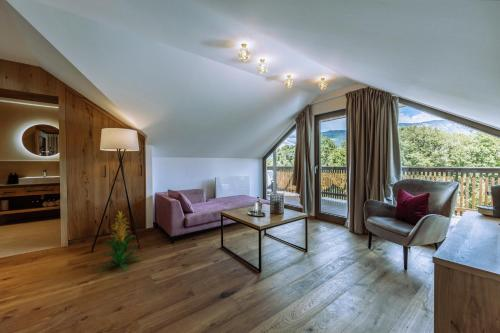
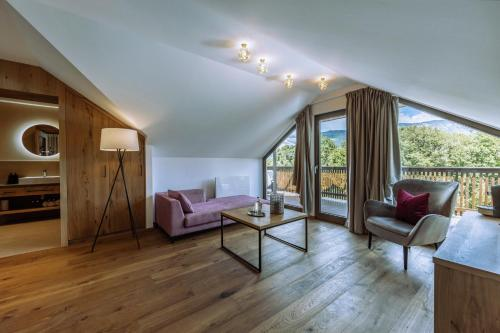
- indoor plant [96,210,142,273]
